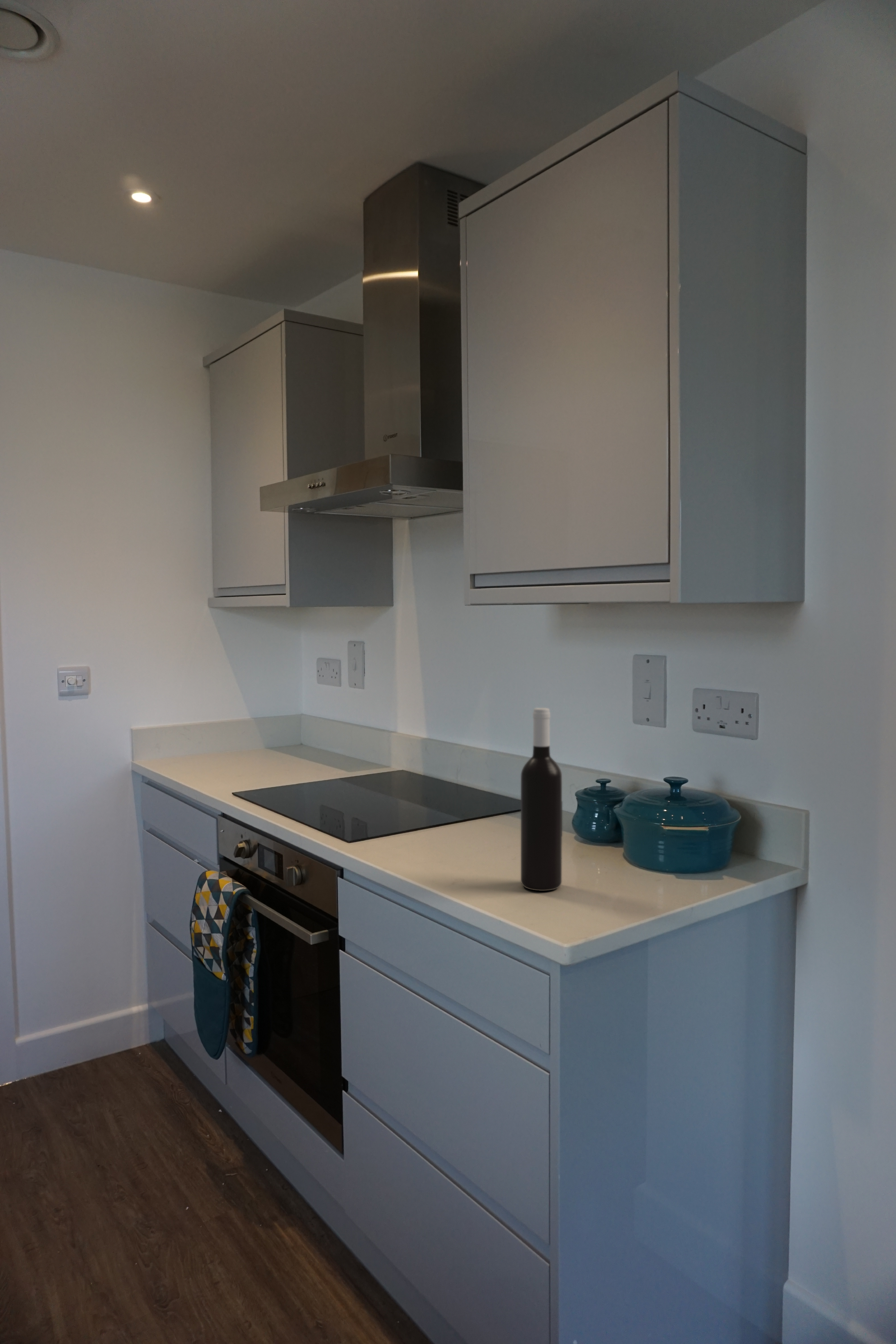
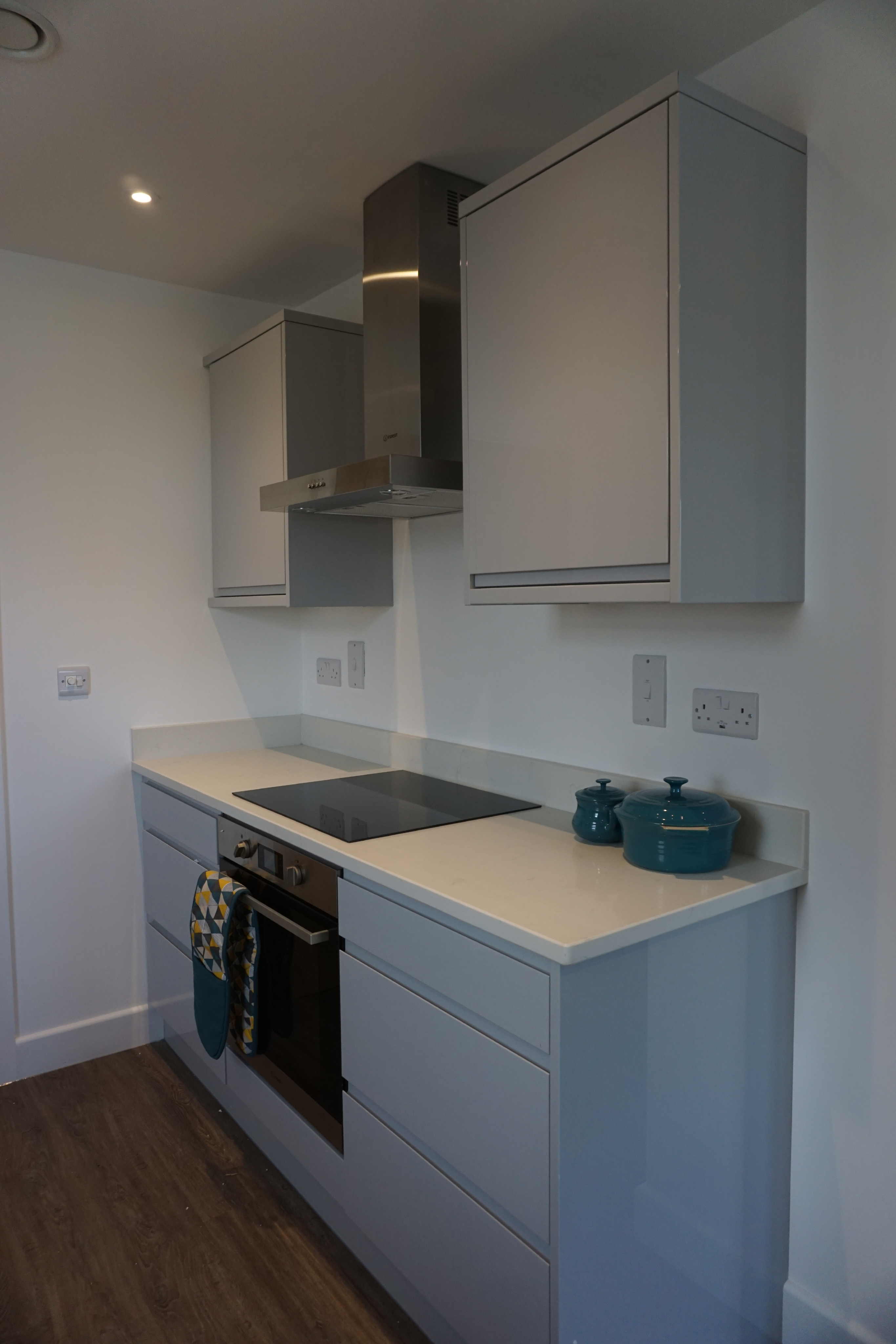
- wine bottle [520,707,563,892]
